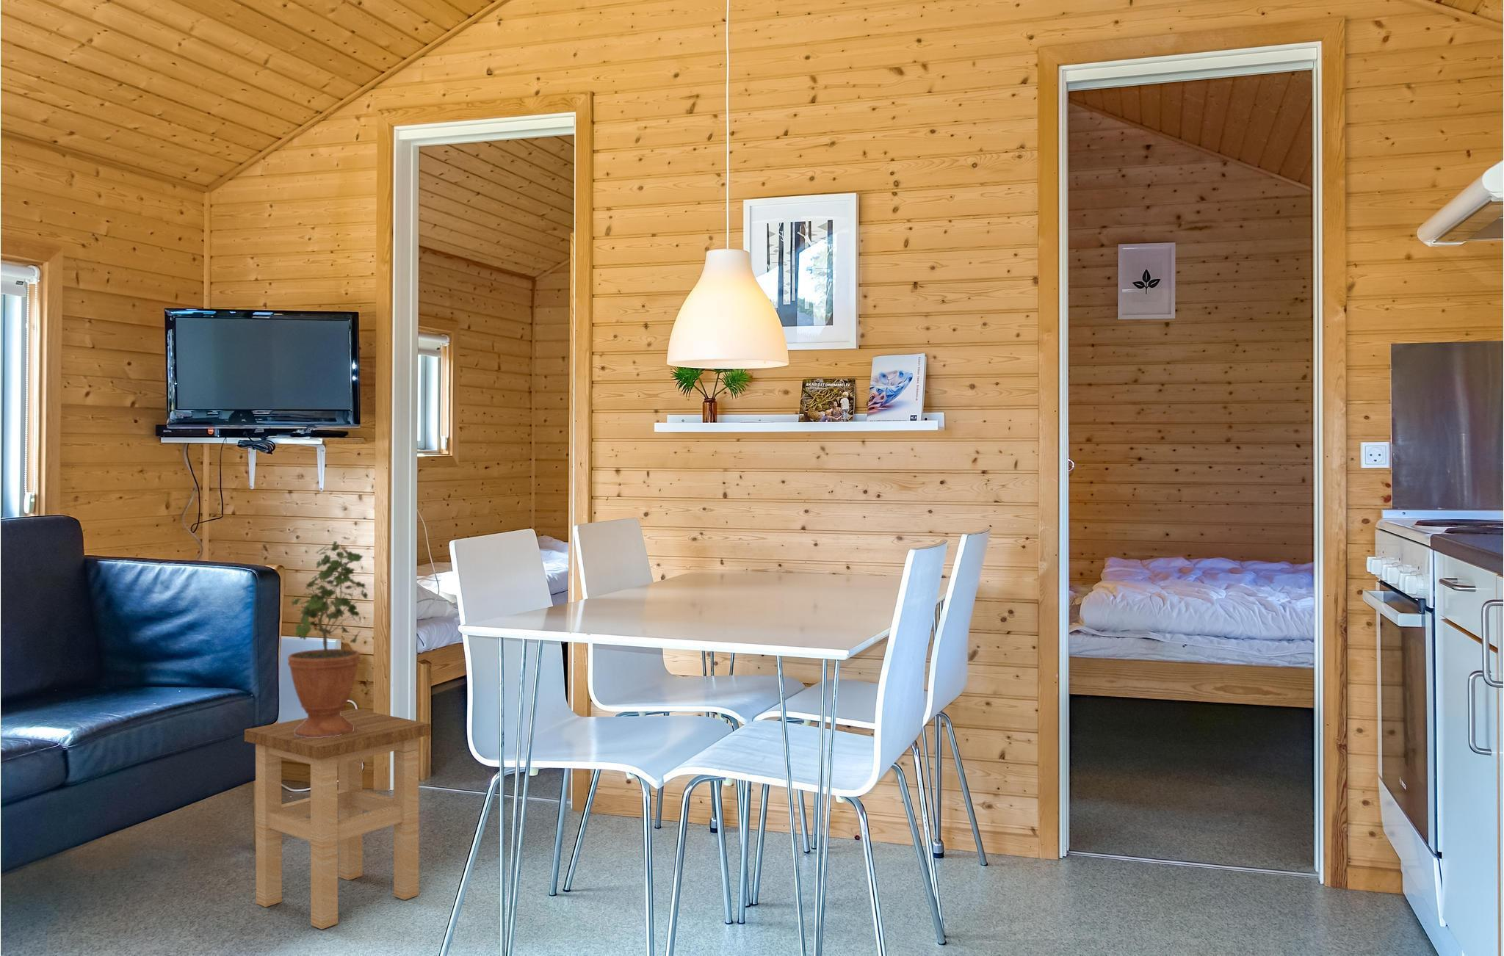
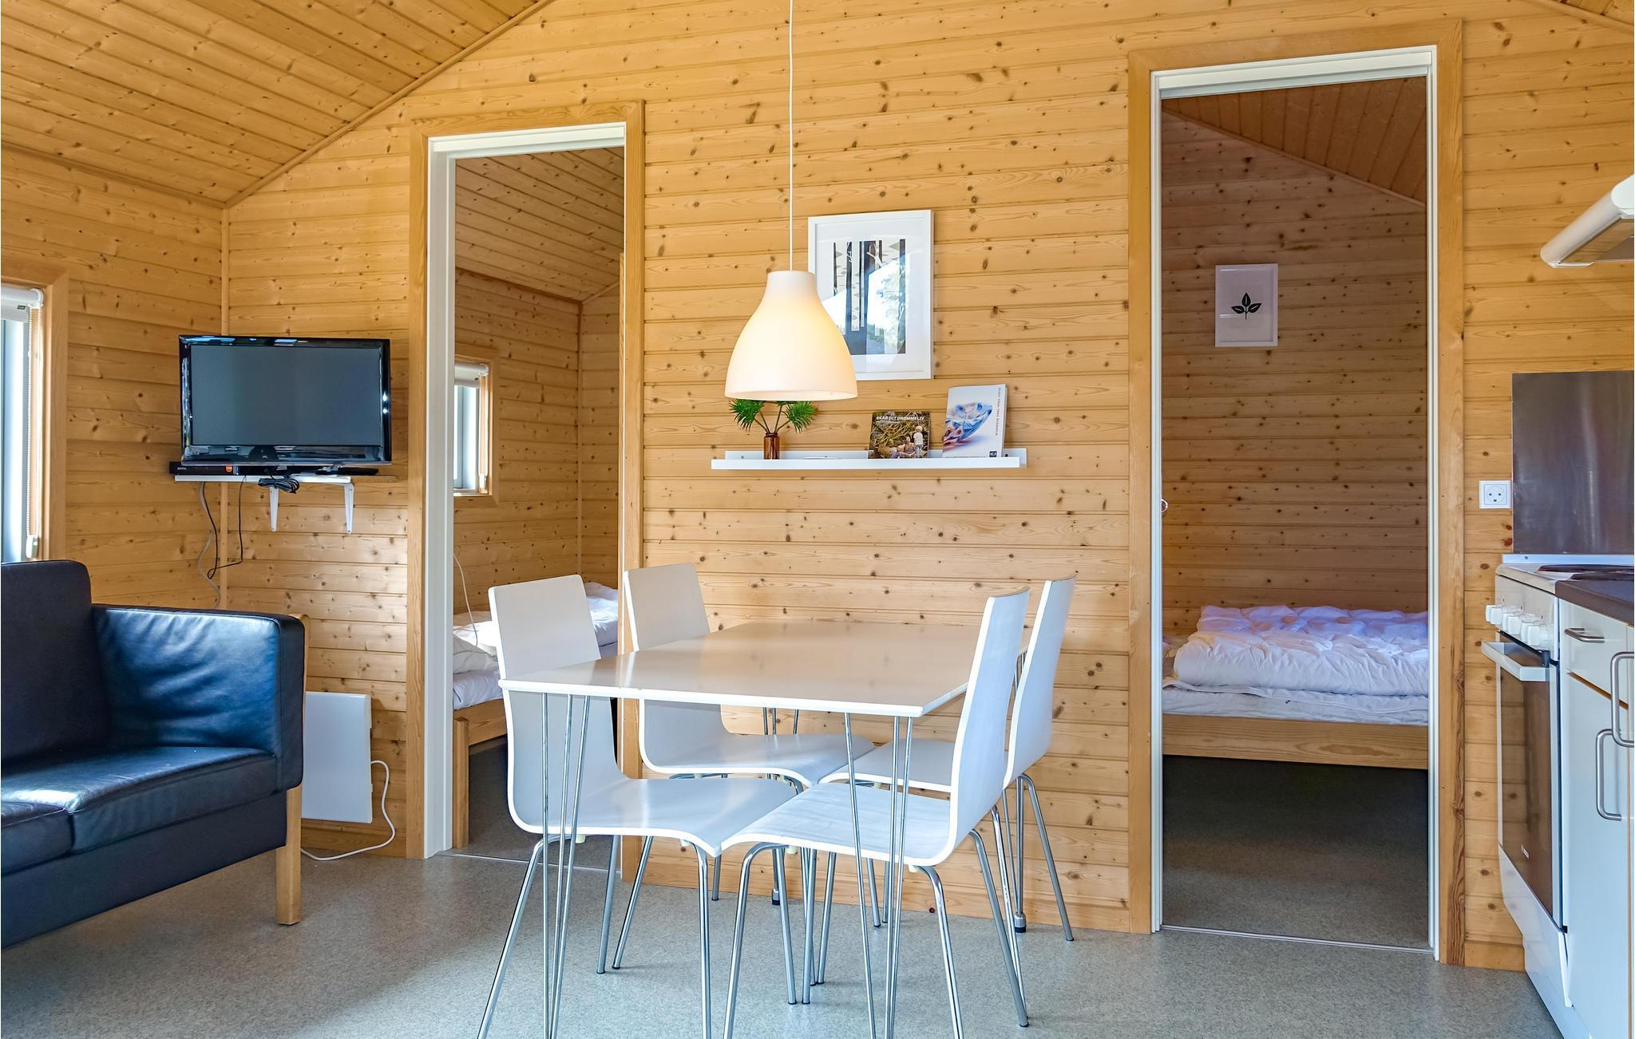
- potted plant [287,536,368,738]
- stool [243,708,431,930]
